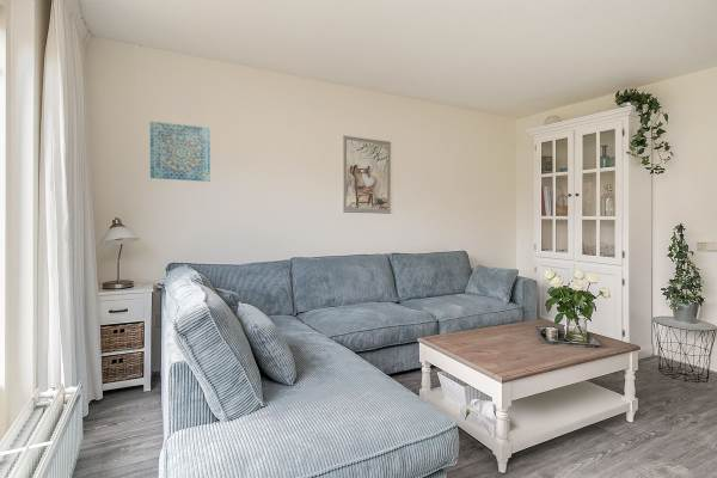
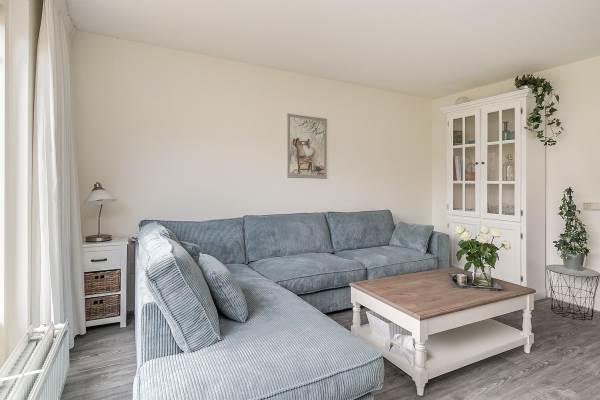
- wall art [149,121,212,183]
